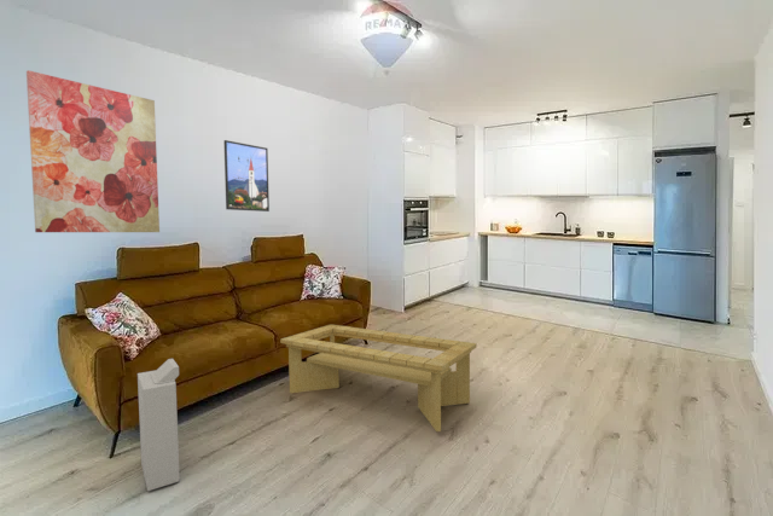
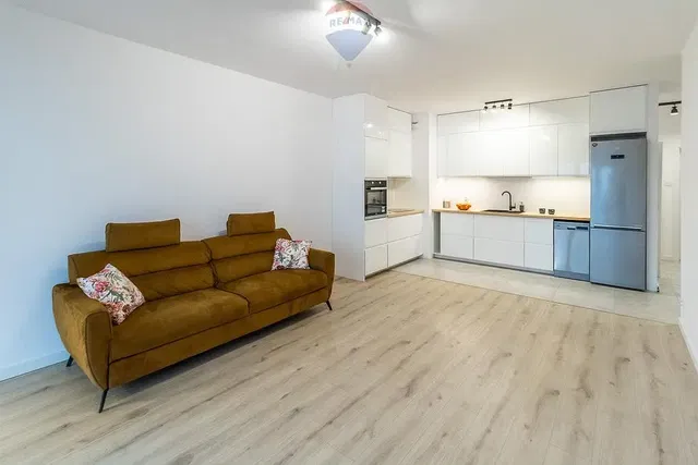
- wall art [25,69,161,233]
- air purifier [136,358,181,492]
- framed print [222,139,271,213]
- coffee table [279,324,478,433]
